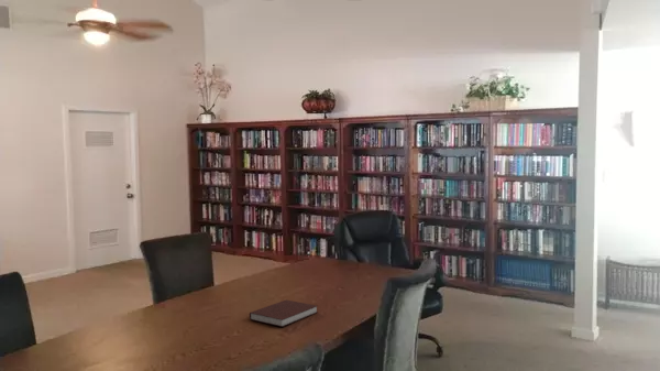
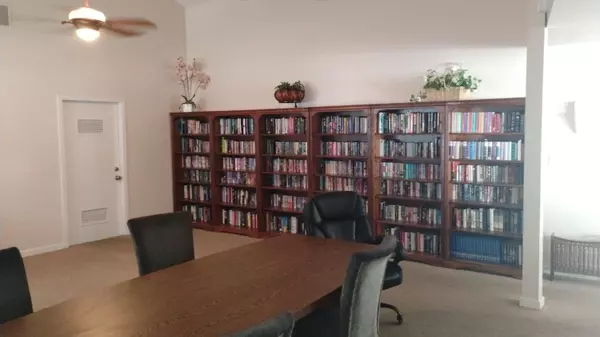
- notebook [249,298,319,328]
